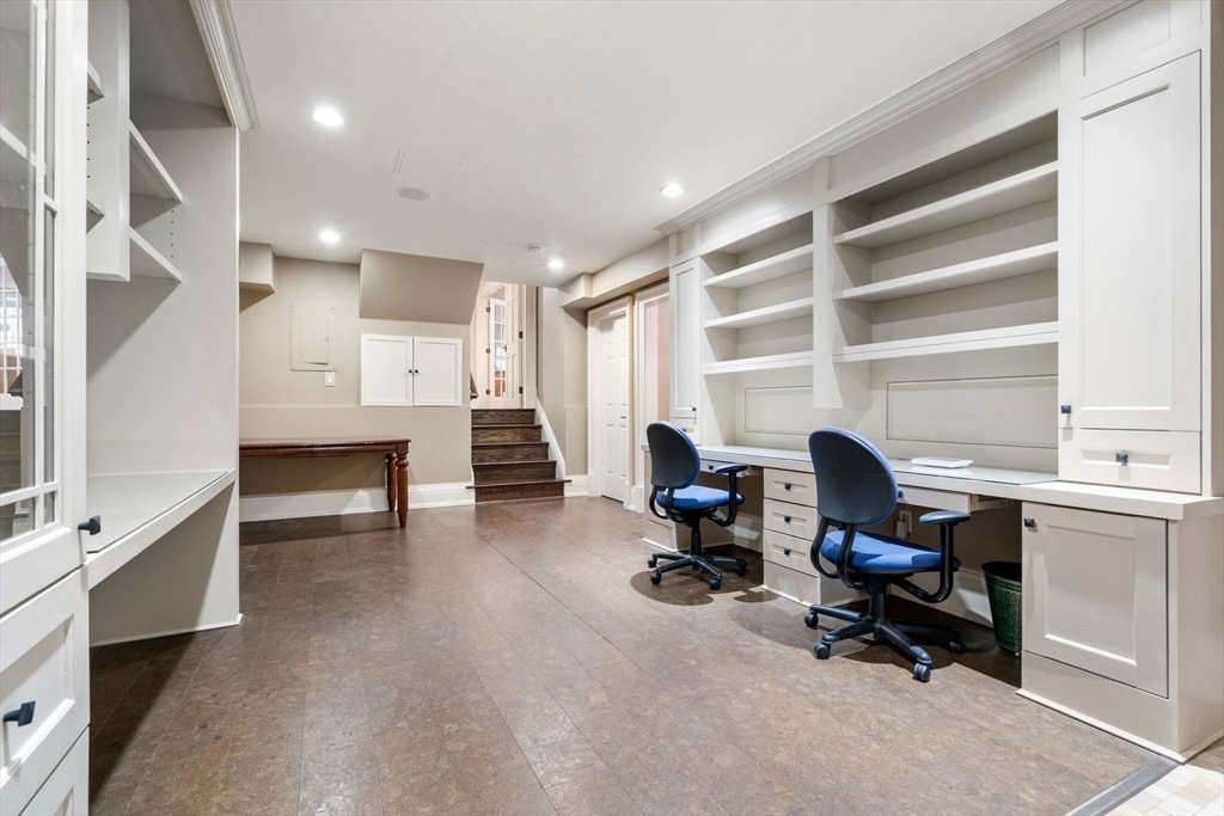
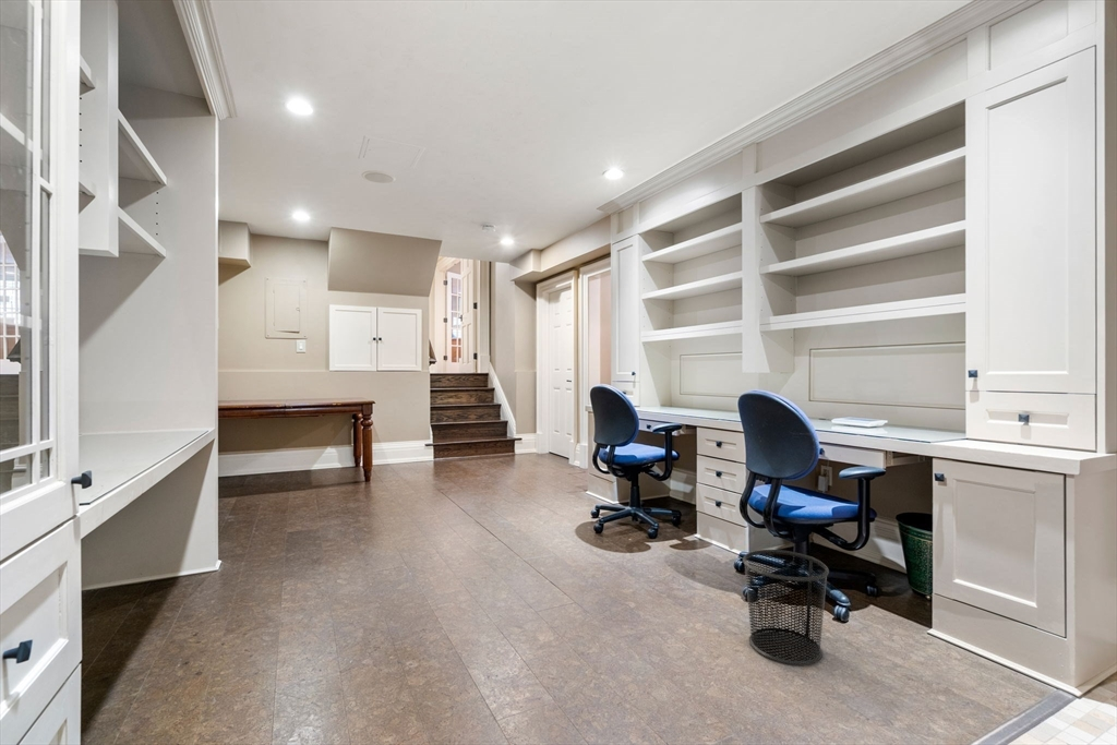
+ waste bin [742,549,830,666]
